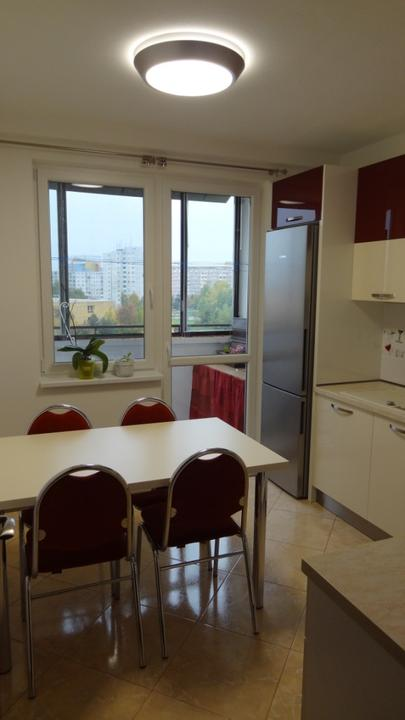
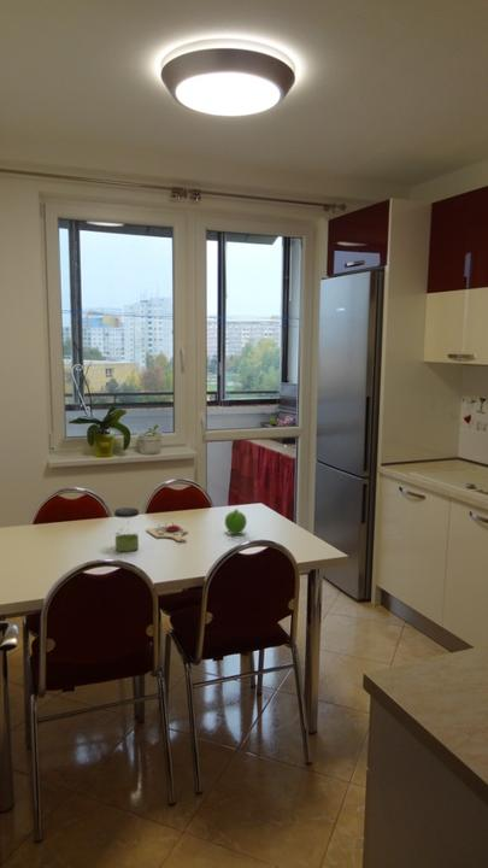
+ jar [113,506,140,552]
+ fruit [224,508,248,535]
+ cutting board [145,521,189,544]
